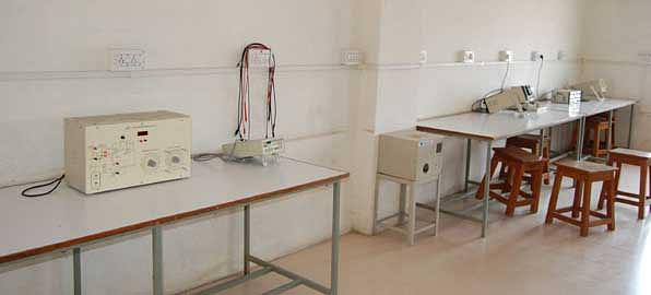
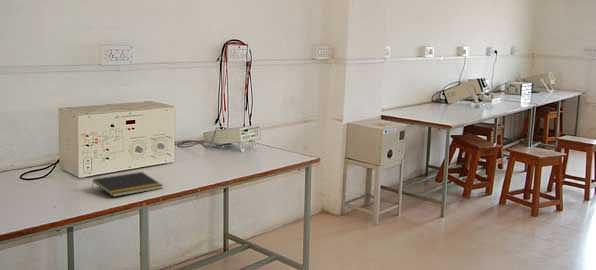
+ notepad [91,171,164,198]
